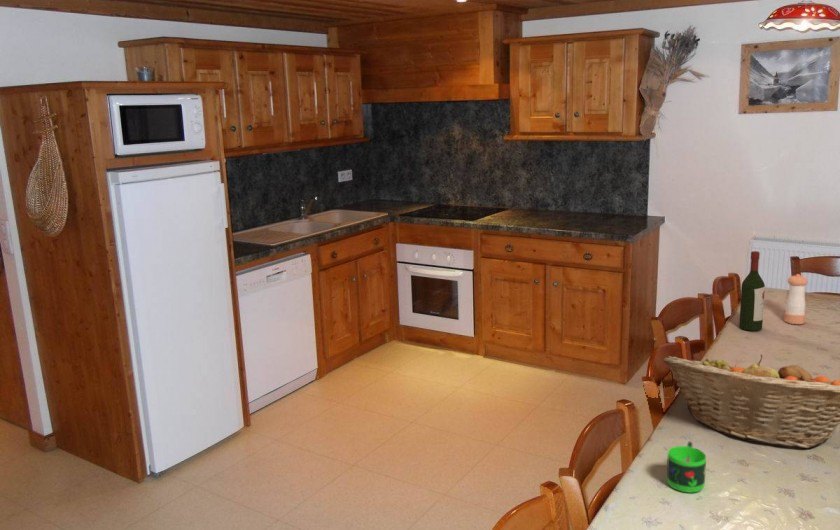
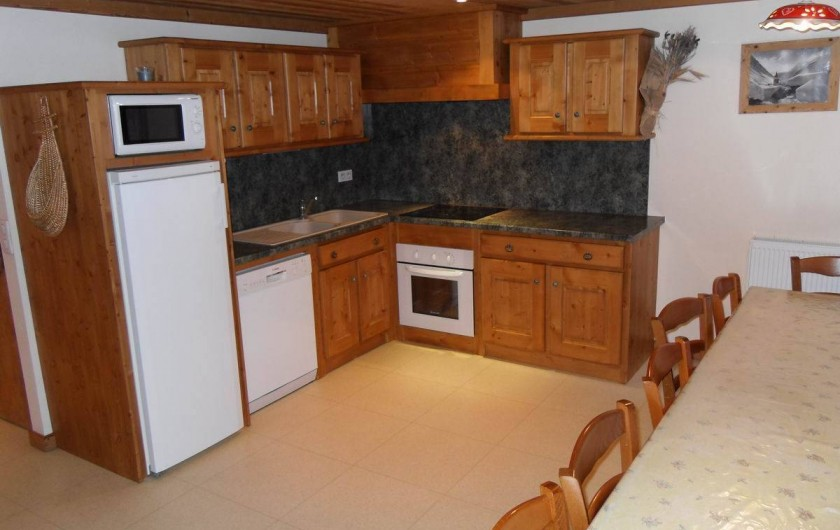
- mug [666,441,707,494]
- wine bottle [738,250,766,332]
- pepper shaker [783,273,809,325]
- fruit basket [662,353,840,449]
